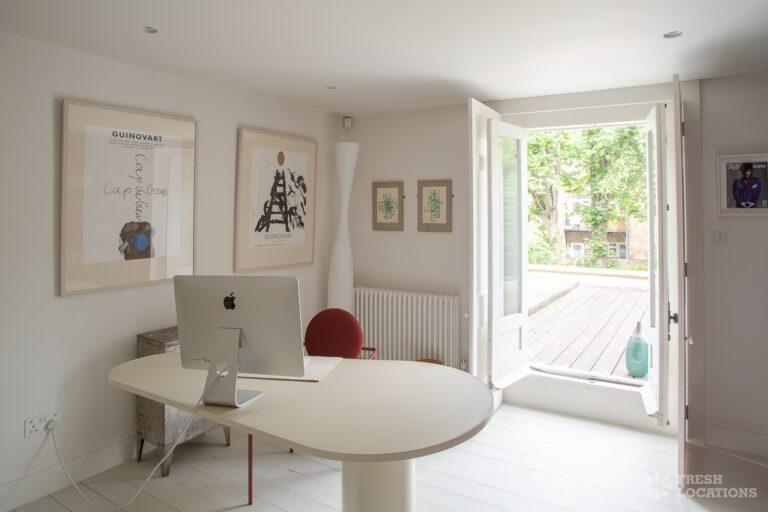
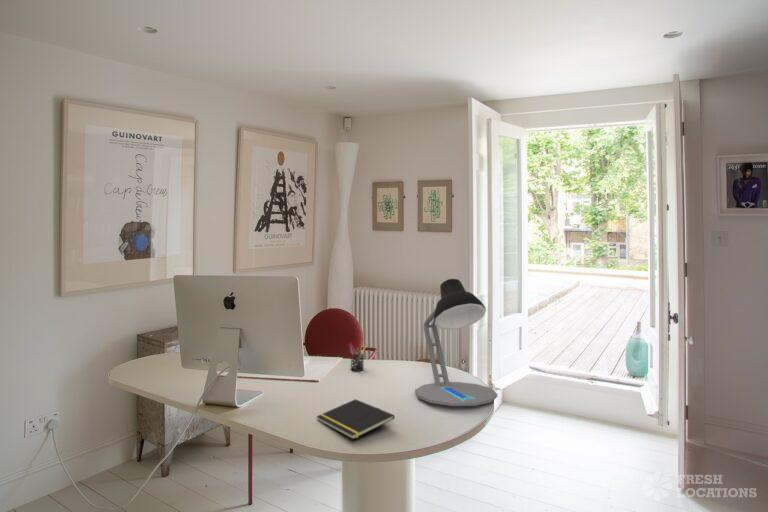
+ notepad [315,398,396,440]
+ pen holder [347,341,367,372]
+ desk lamp [414,278,498,407]
